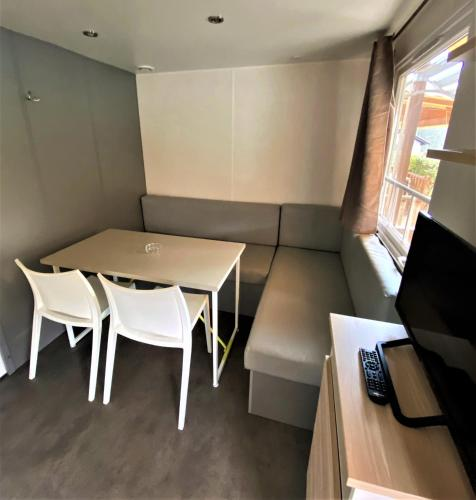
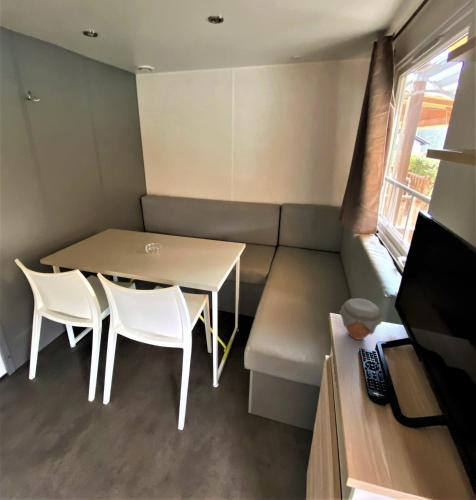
+ jar [338,297,384,341]
